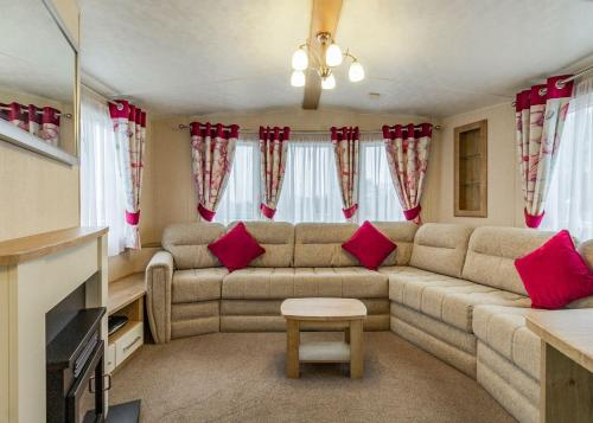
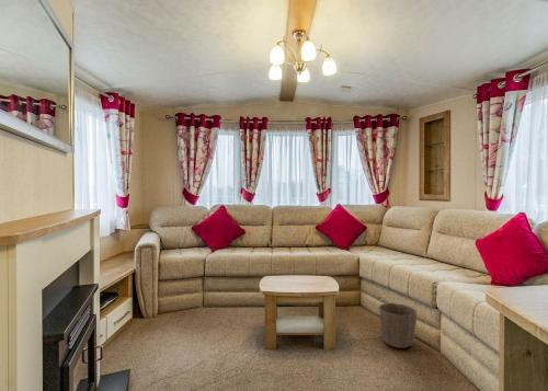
+ waste basket [378,302,418,349]
